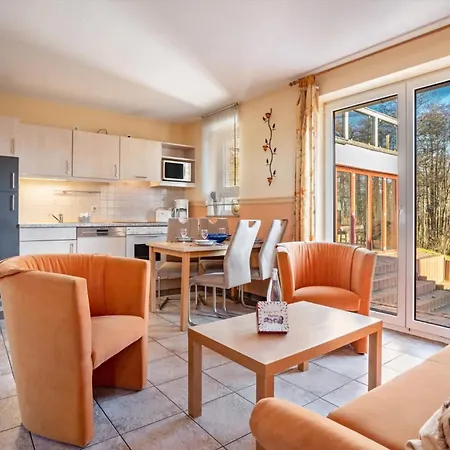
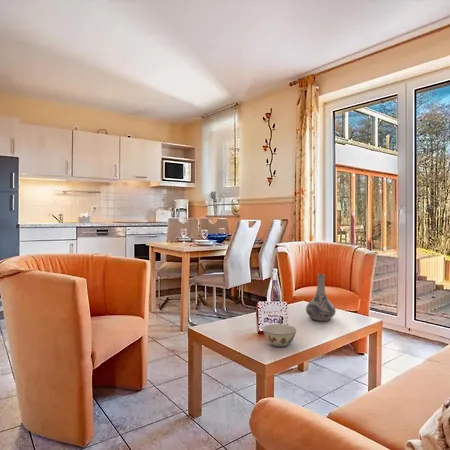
+ decorative vase [305,273,337,322]
+ chinaware [261,323,298,348]
